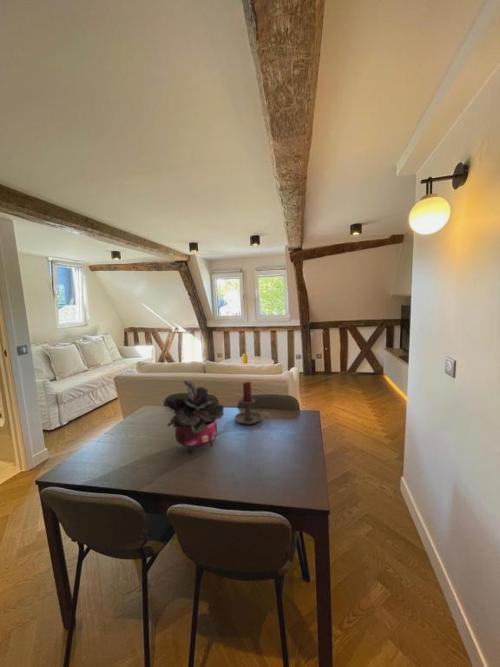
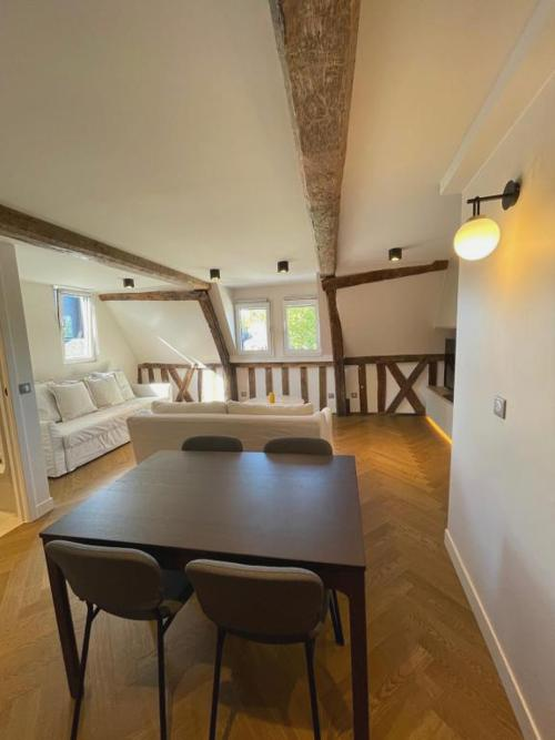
- potted plant [164,380,225,454]
- candle holder [233,381,271,426]
